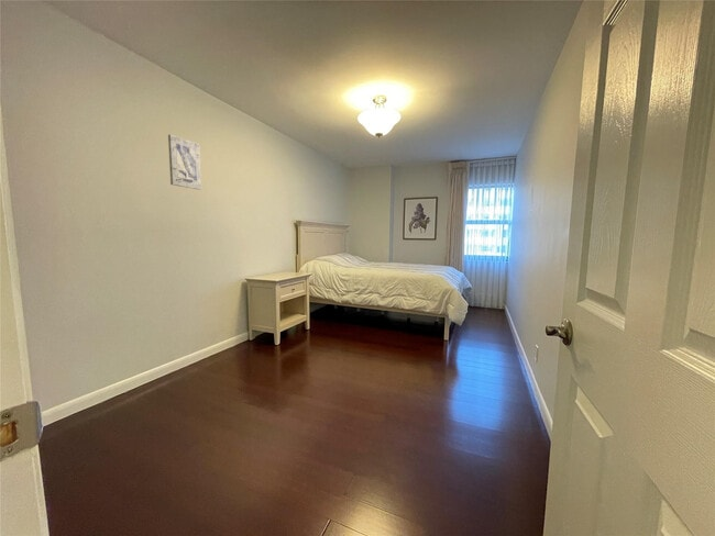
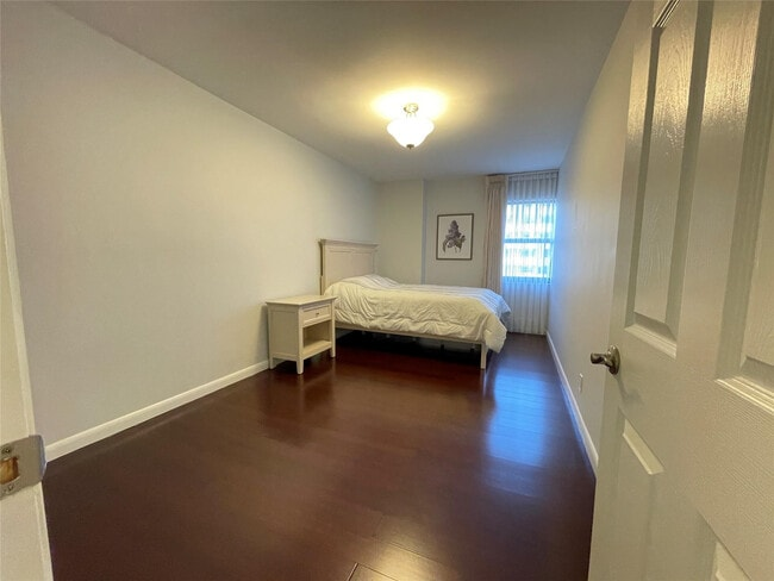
- wall art [167,133,202,191]
